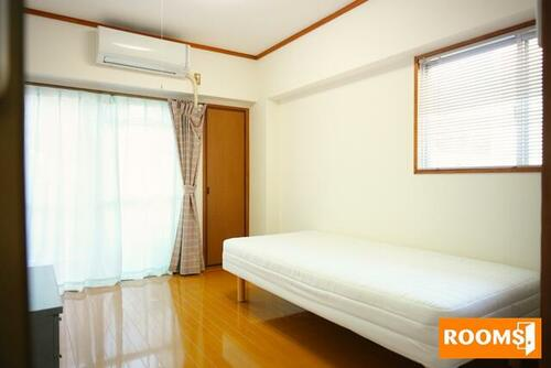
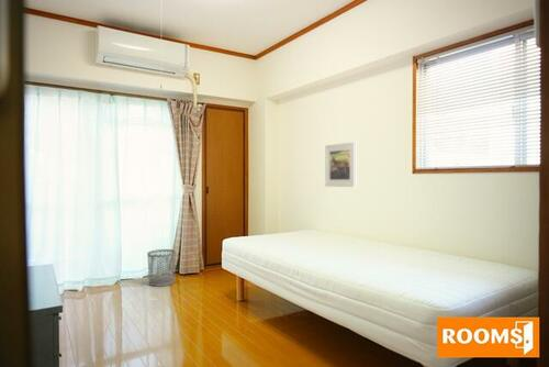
+ waste bin [146,248,177,288]
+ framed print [324,141,357,188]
